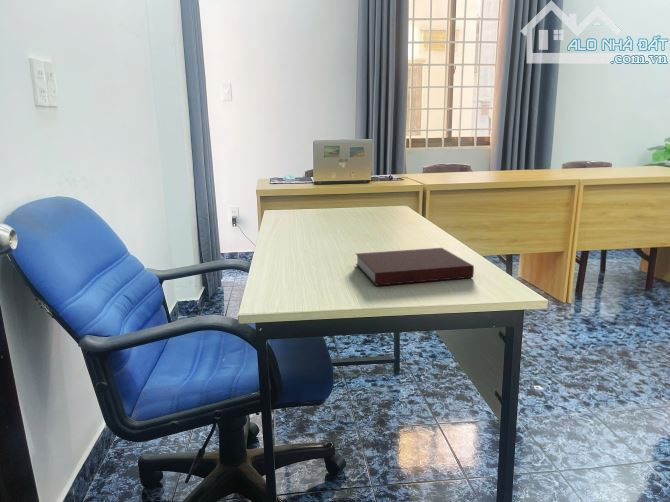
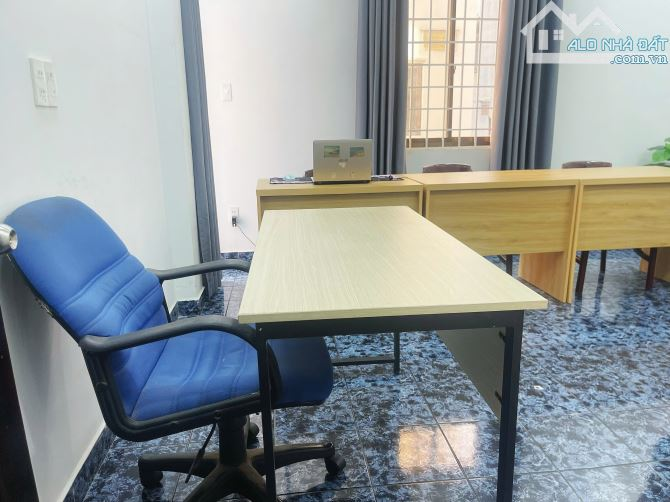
- notebook [355,247,475,287]
